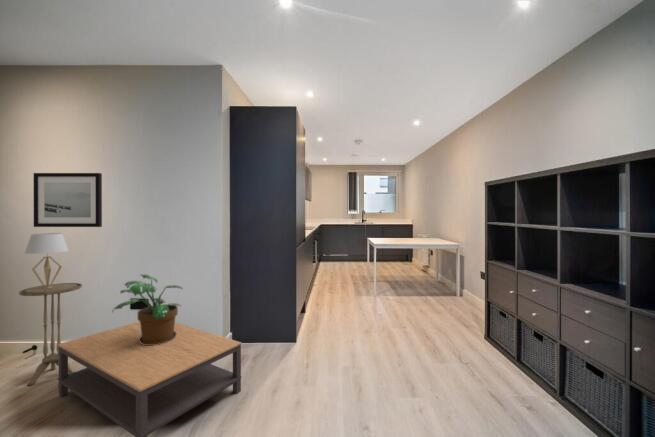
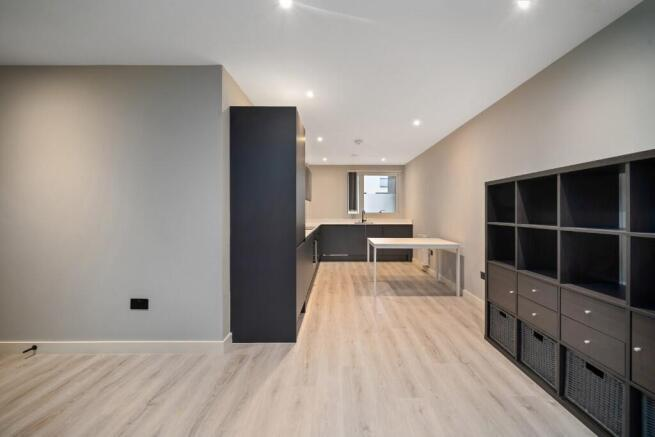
- side table [18,282,83,387]
- coffee table [57,321,242,437]
- wall art [33,172,103,228]
- potted plant [111,273,184,345]
- table lamp [24,232,69,289]
